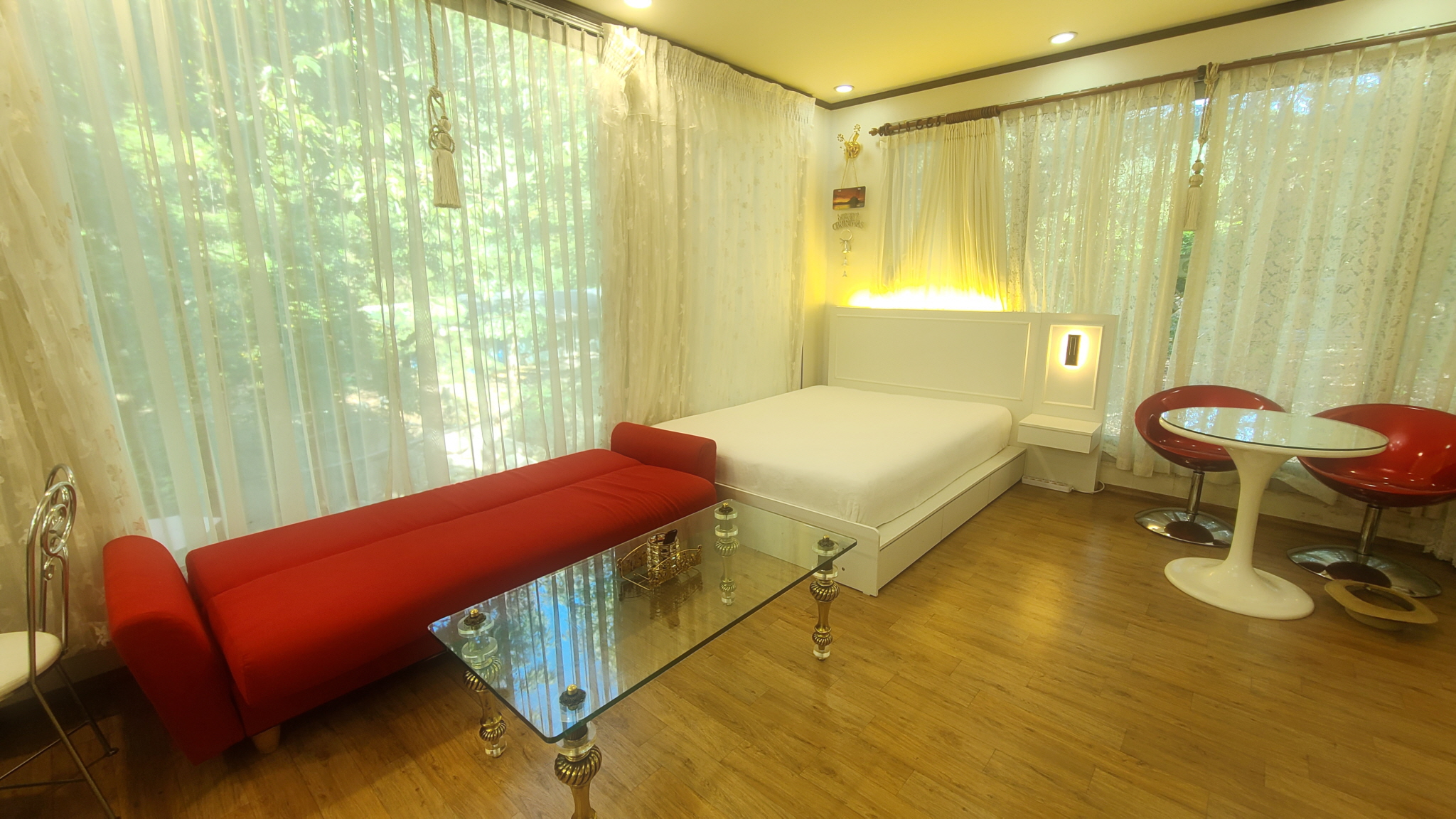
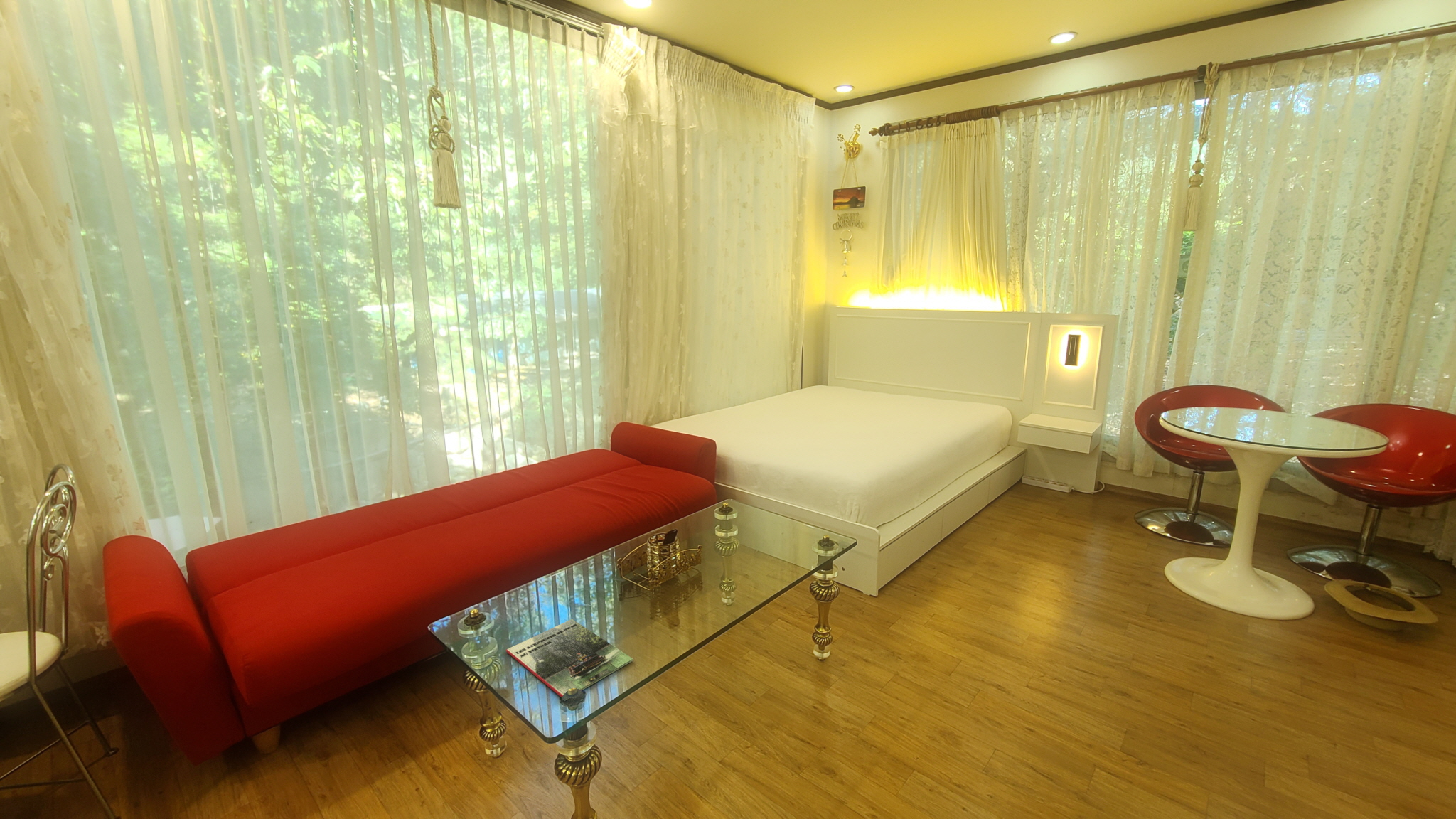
+ magazine [505,619,633,698]
